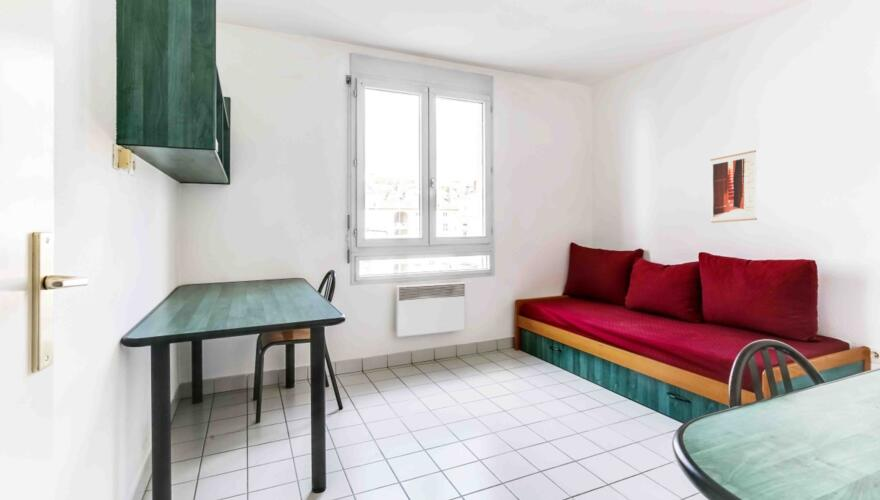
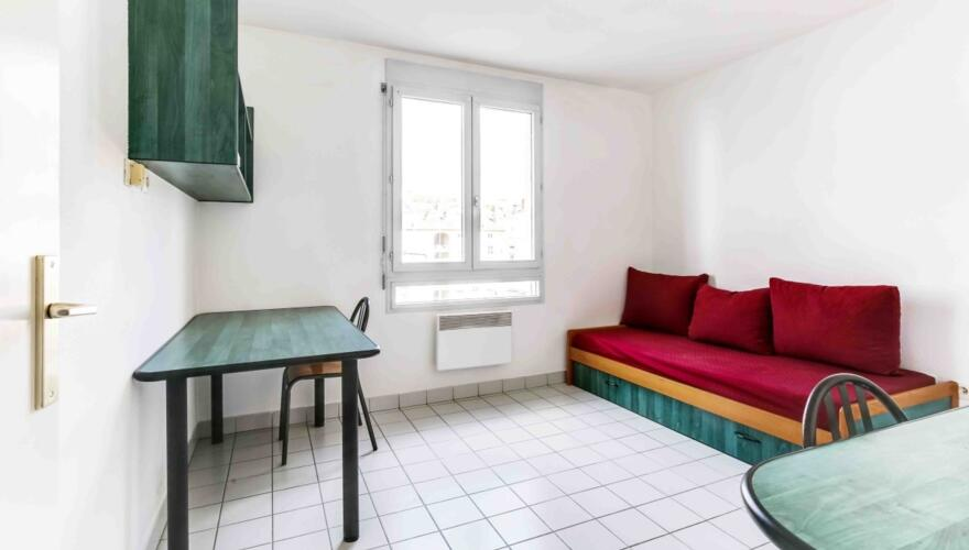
- wall art [709,149,758,224]
